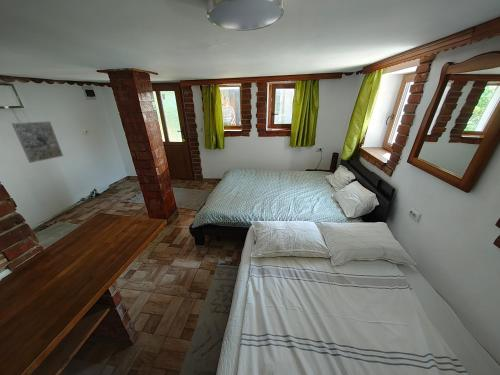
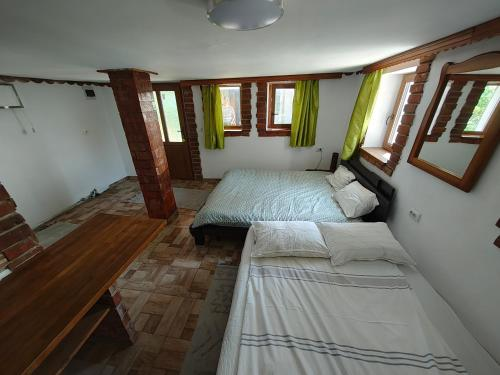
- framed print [11,120,64,164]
